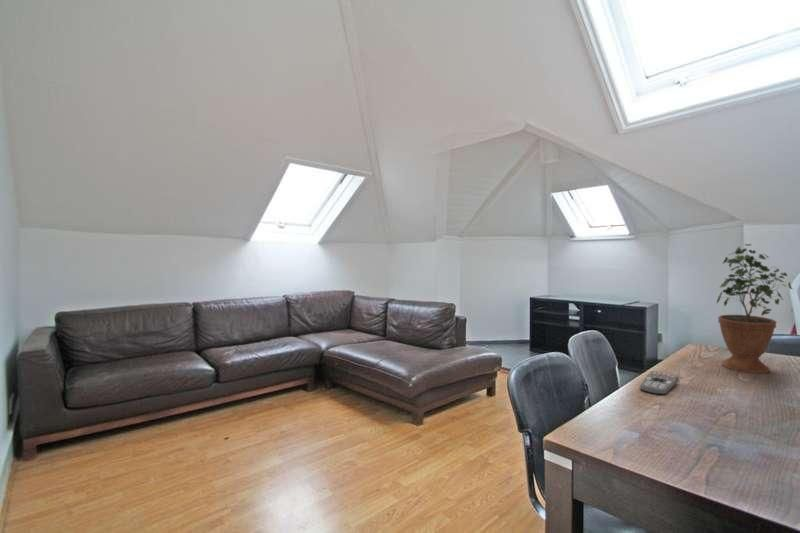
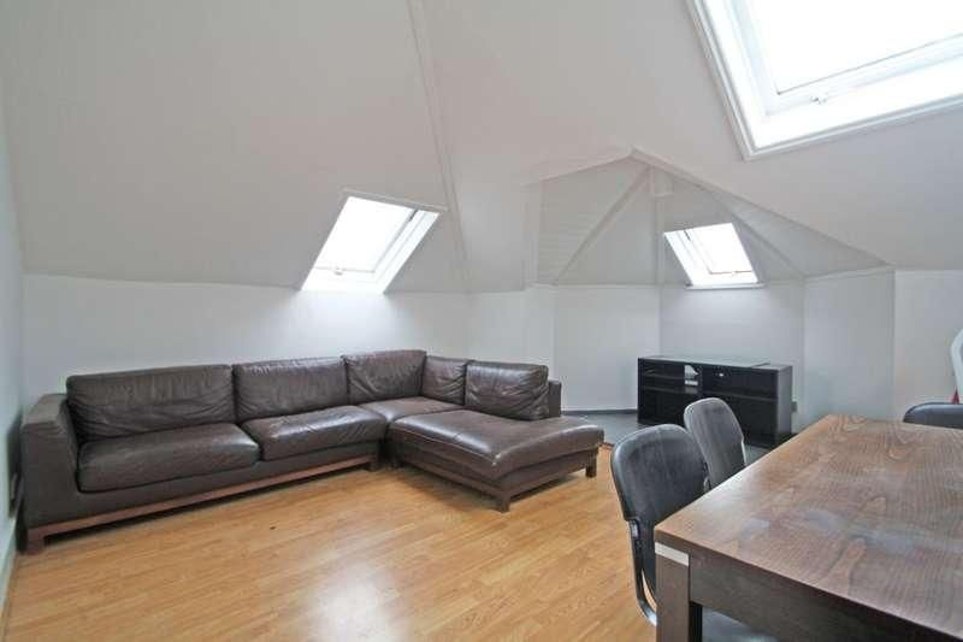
- potted plant [715,243,793,374]
- remote control [639,370,680,396]
